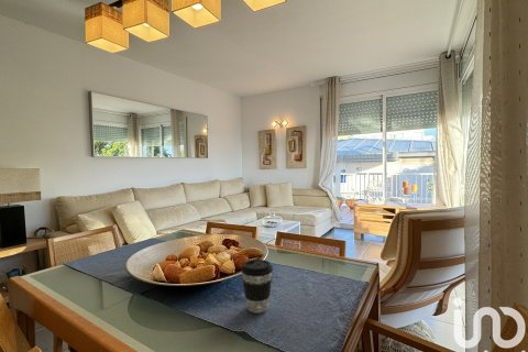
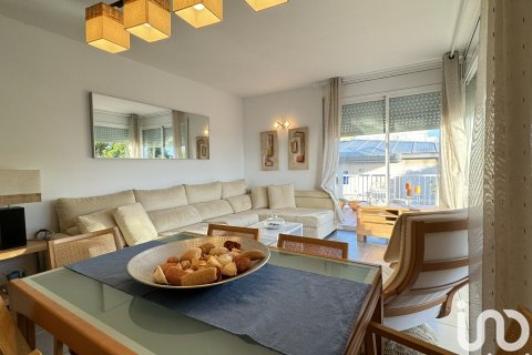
- coffee cup [240,258,274,315]
